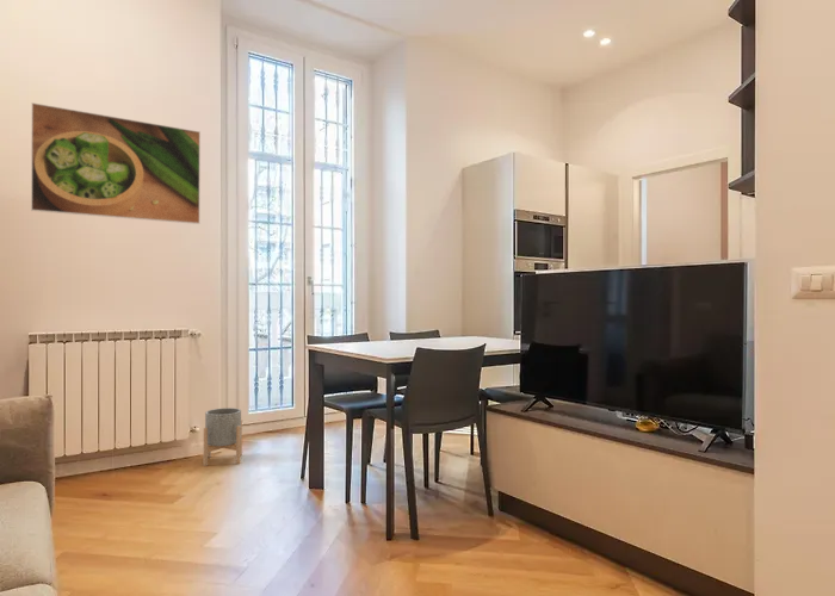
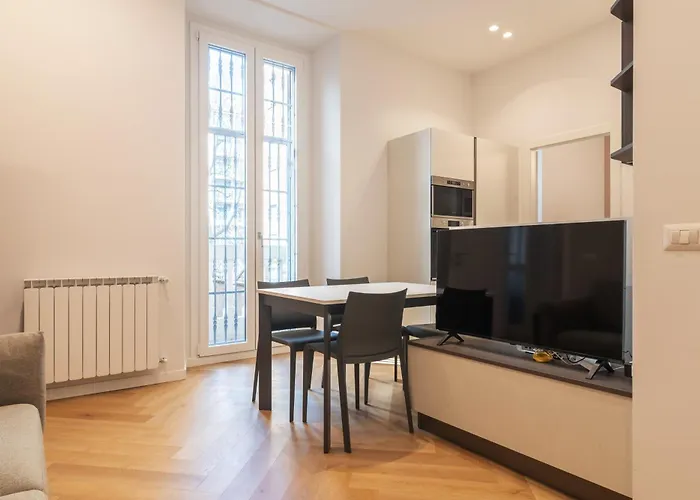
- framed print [30,101,202,225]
- planter [203,406,243,467]
